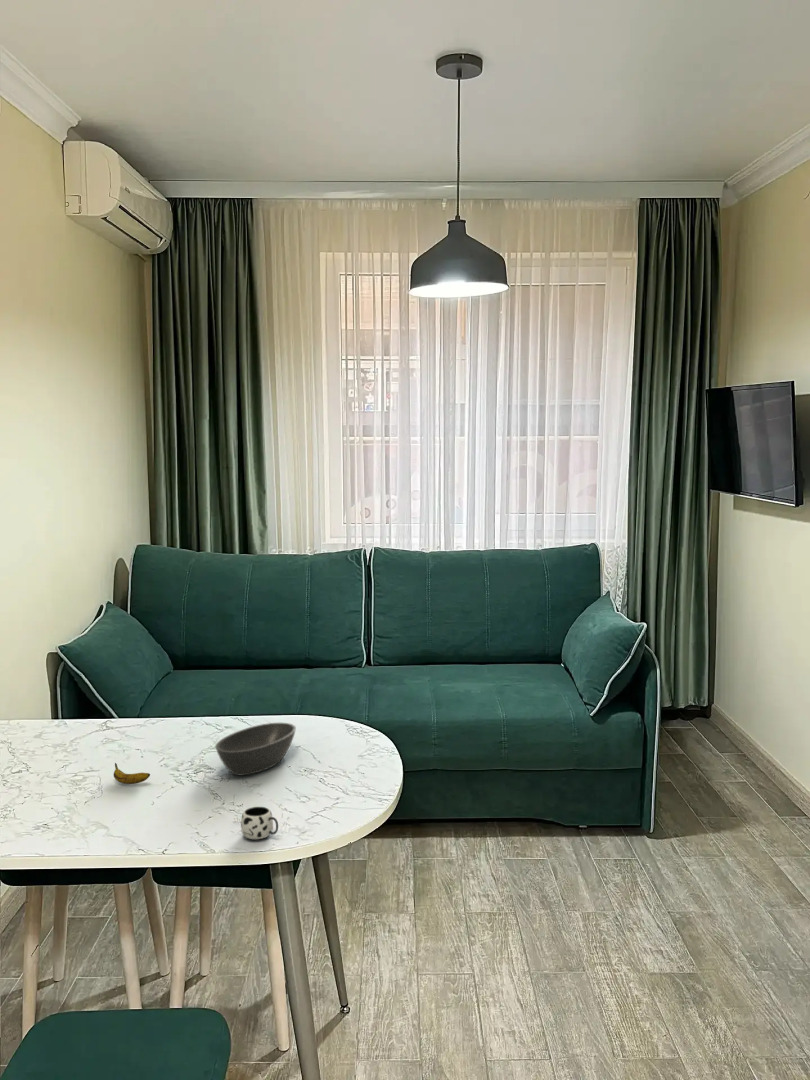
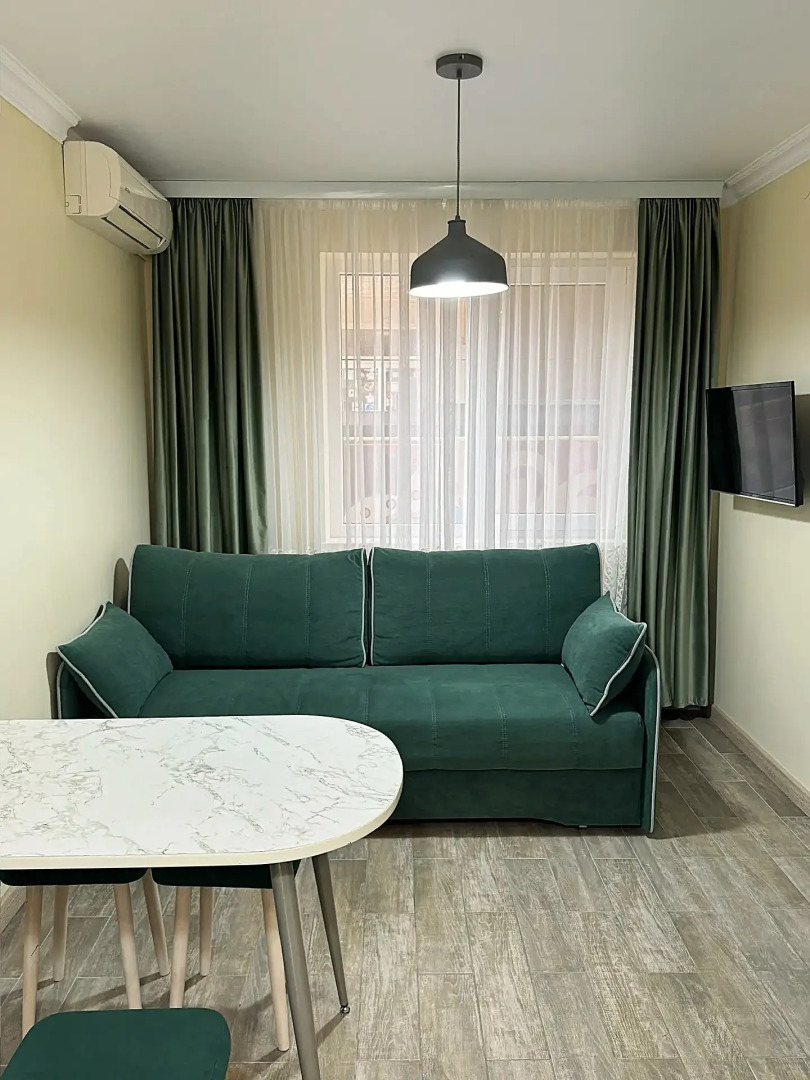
- bowl [215,722,297,776]
- banana [113,762,151,785]
- mug [232,806,279,840]
